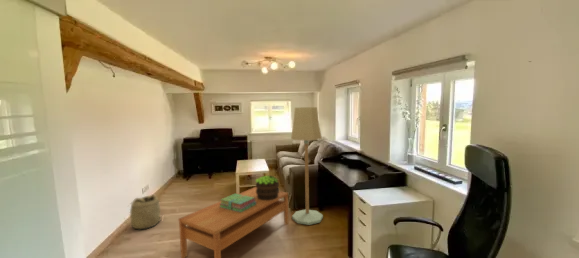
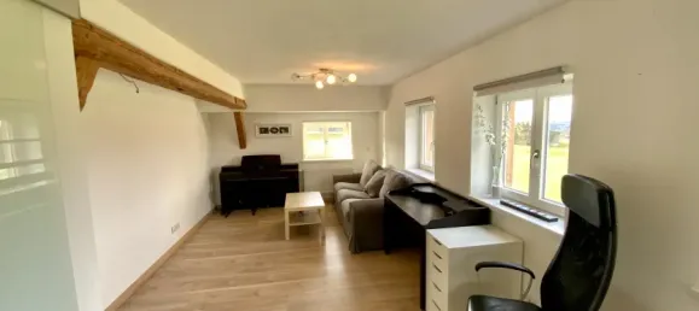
- stack of books [219,193,256,212]
- basket [123,194,161,231]
- potted plant [254,175,280,200]
- coffee table [178,186,290,258]
- floor lamp [290,106,324,226]
